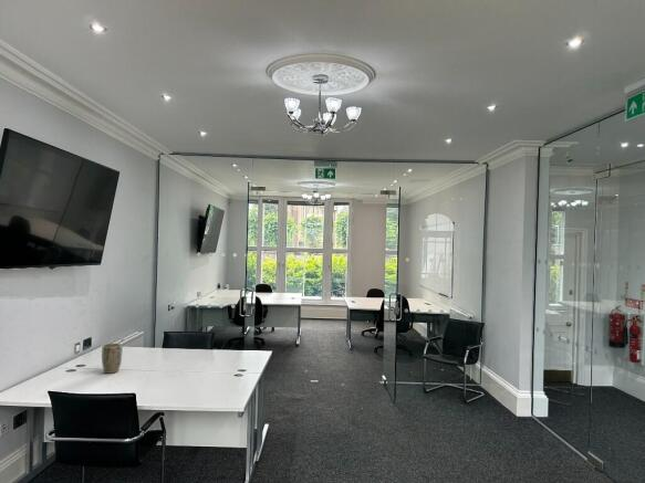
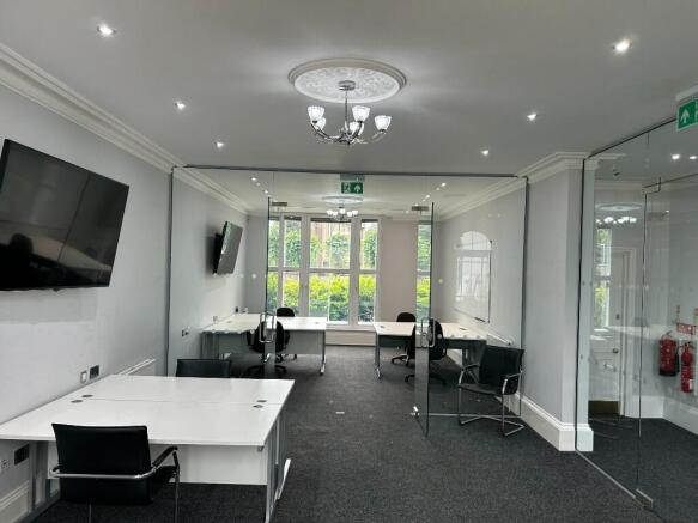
- plant pot [101,343,123,375]
